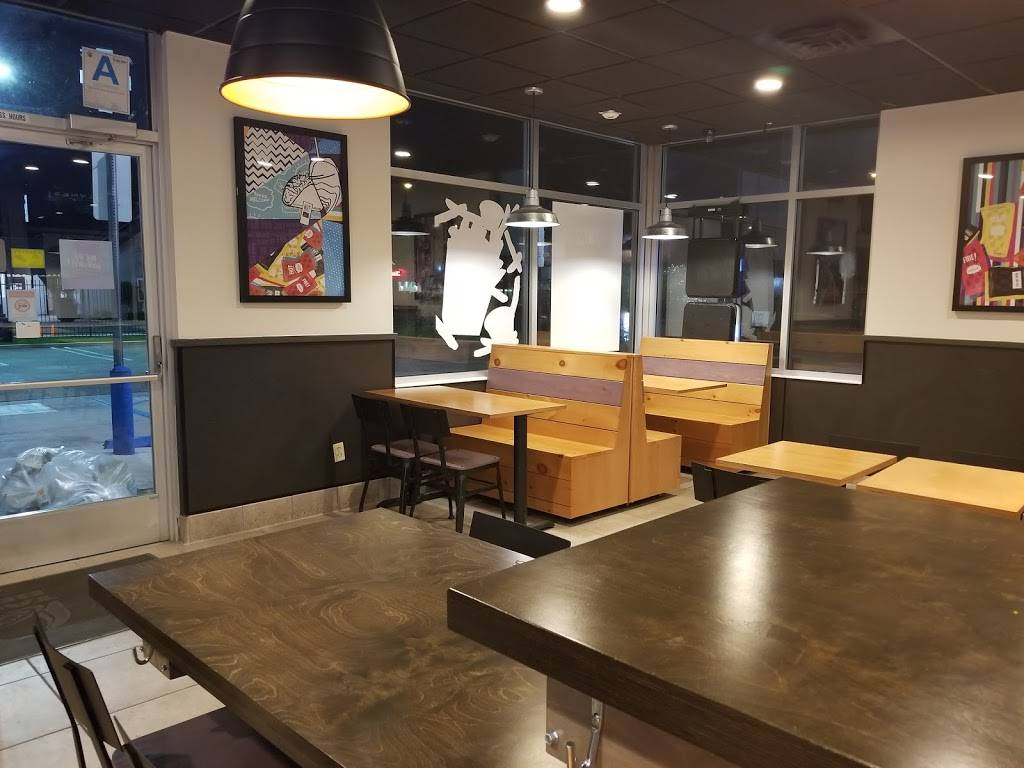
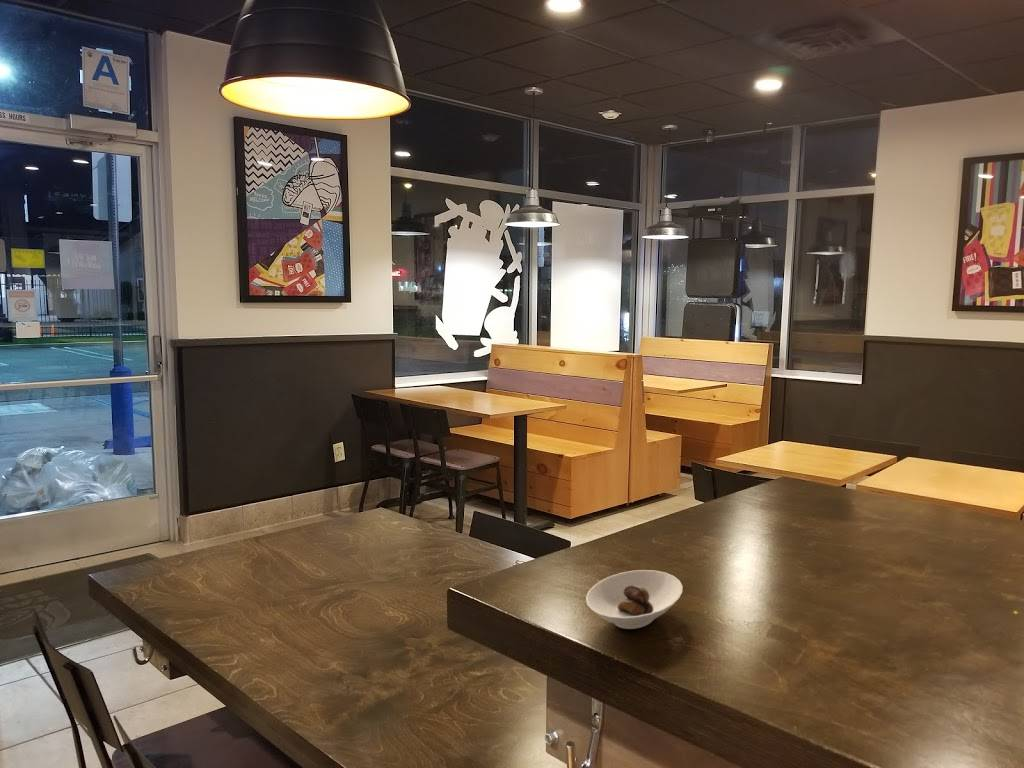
+ saucer [585,569,683,630]
